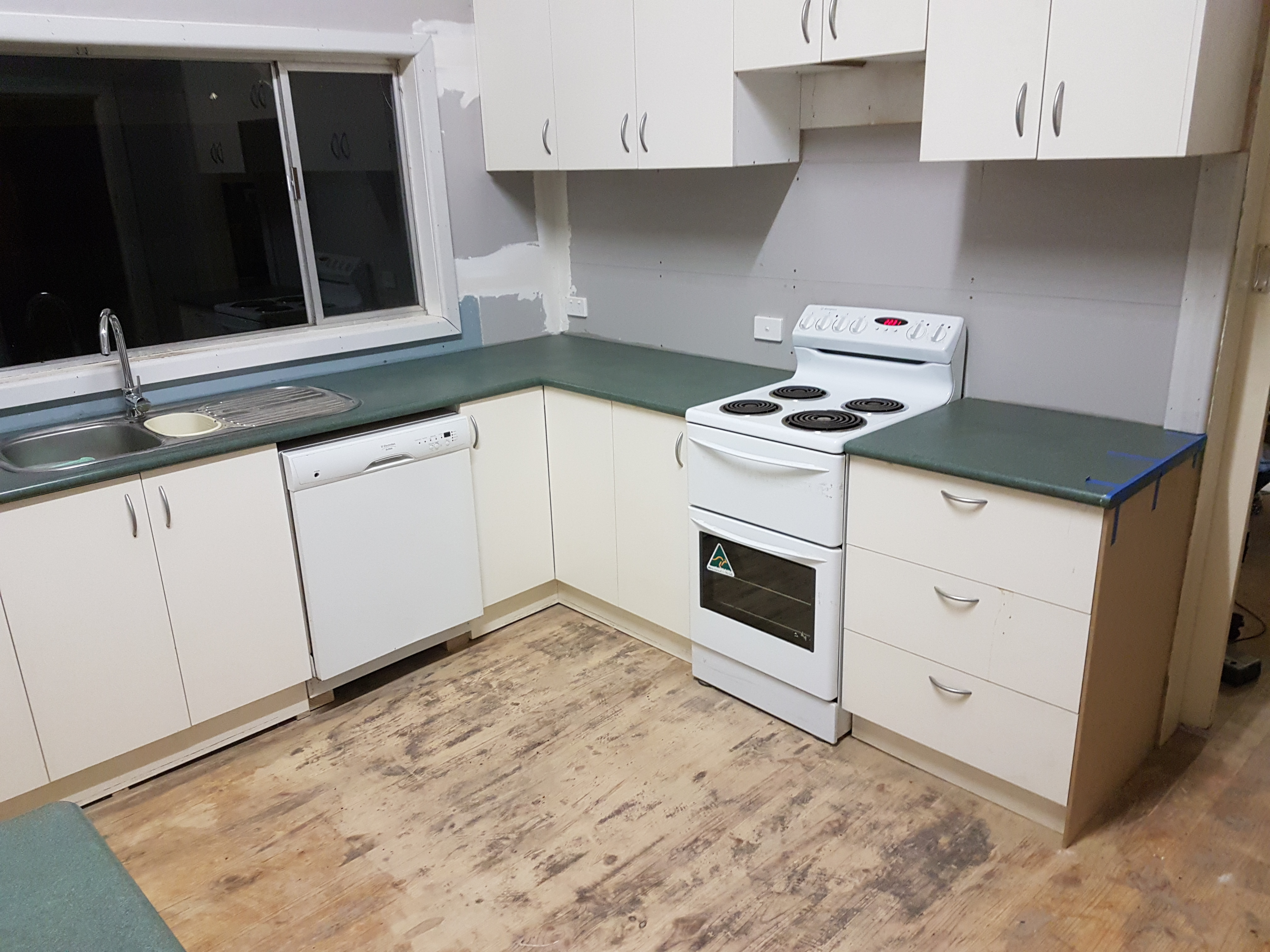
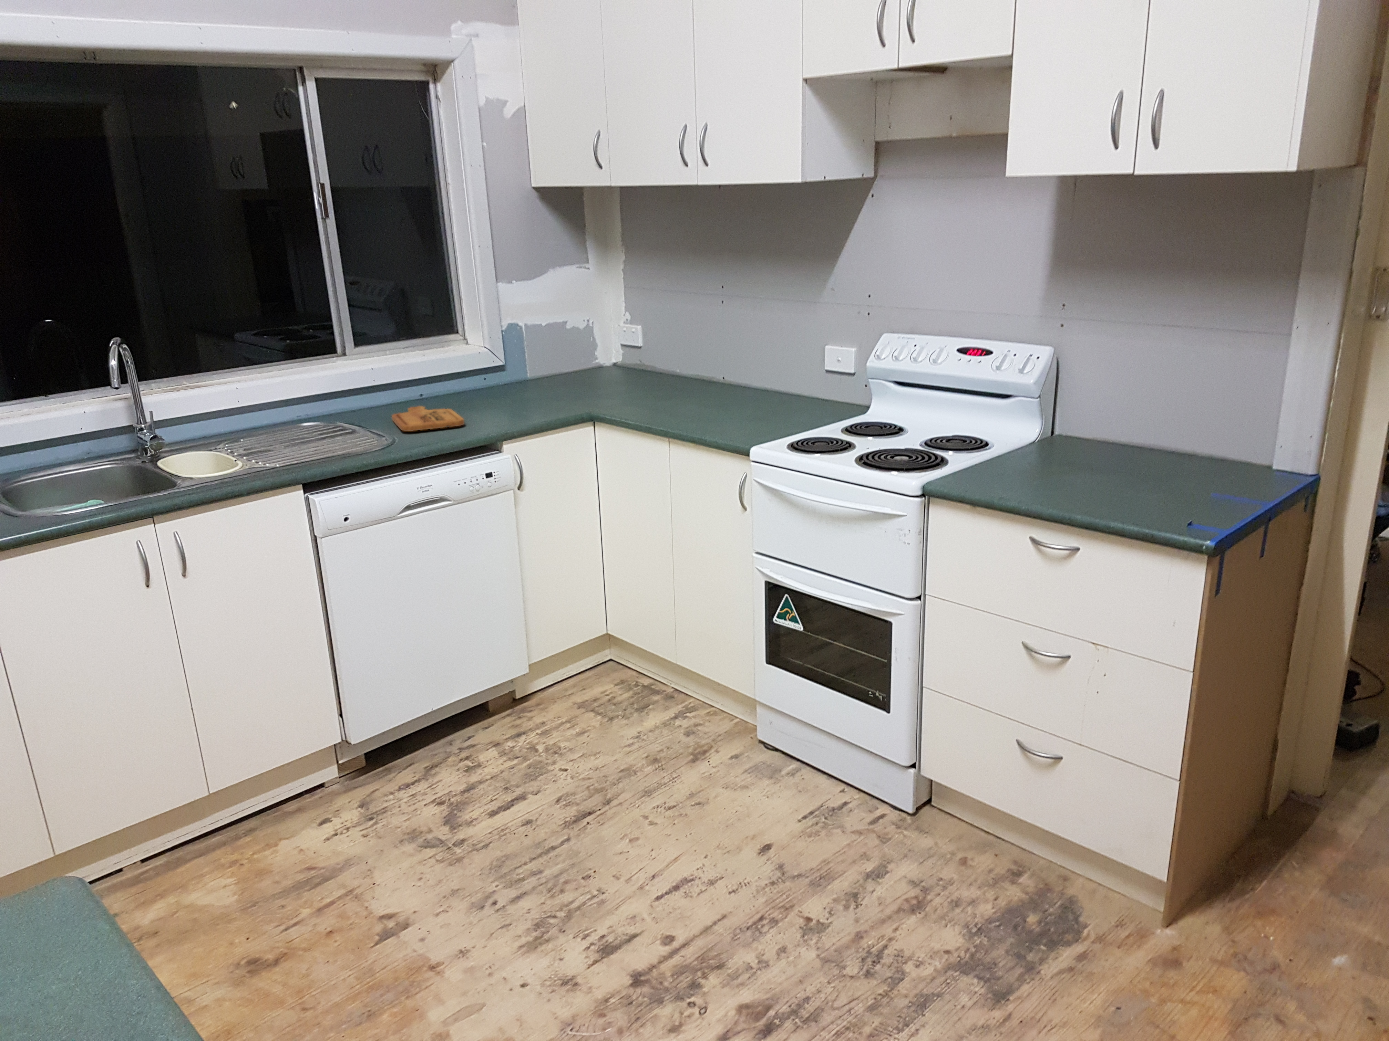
+ cutting board [392,406,465,431]
